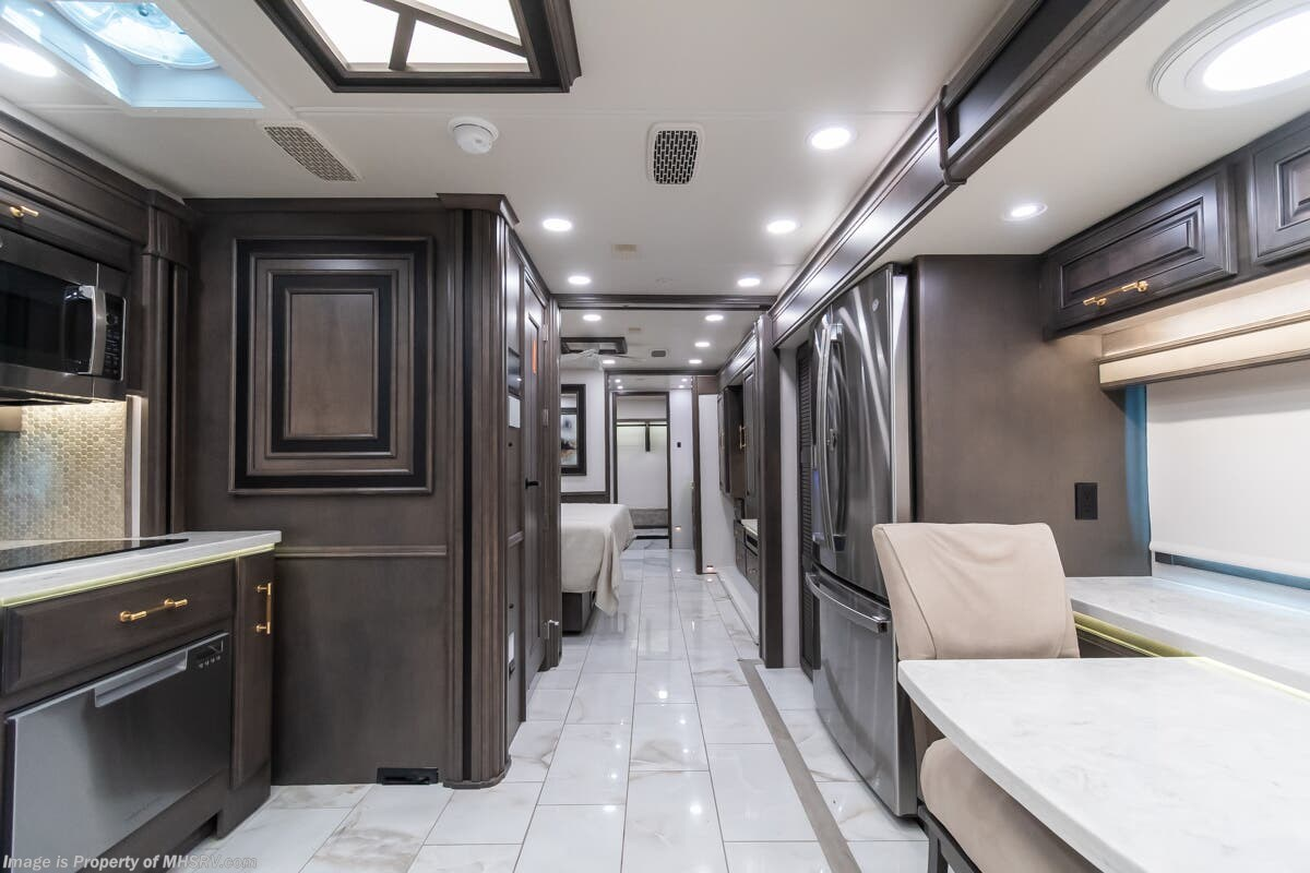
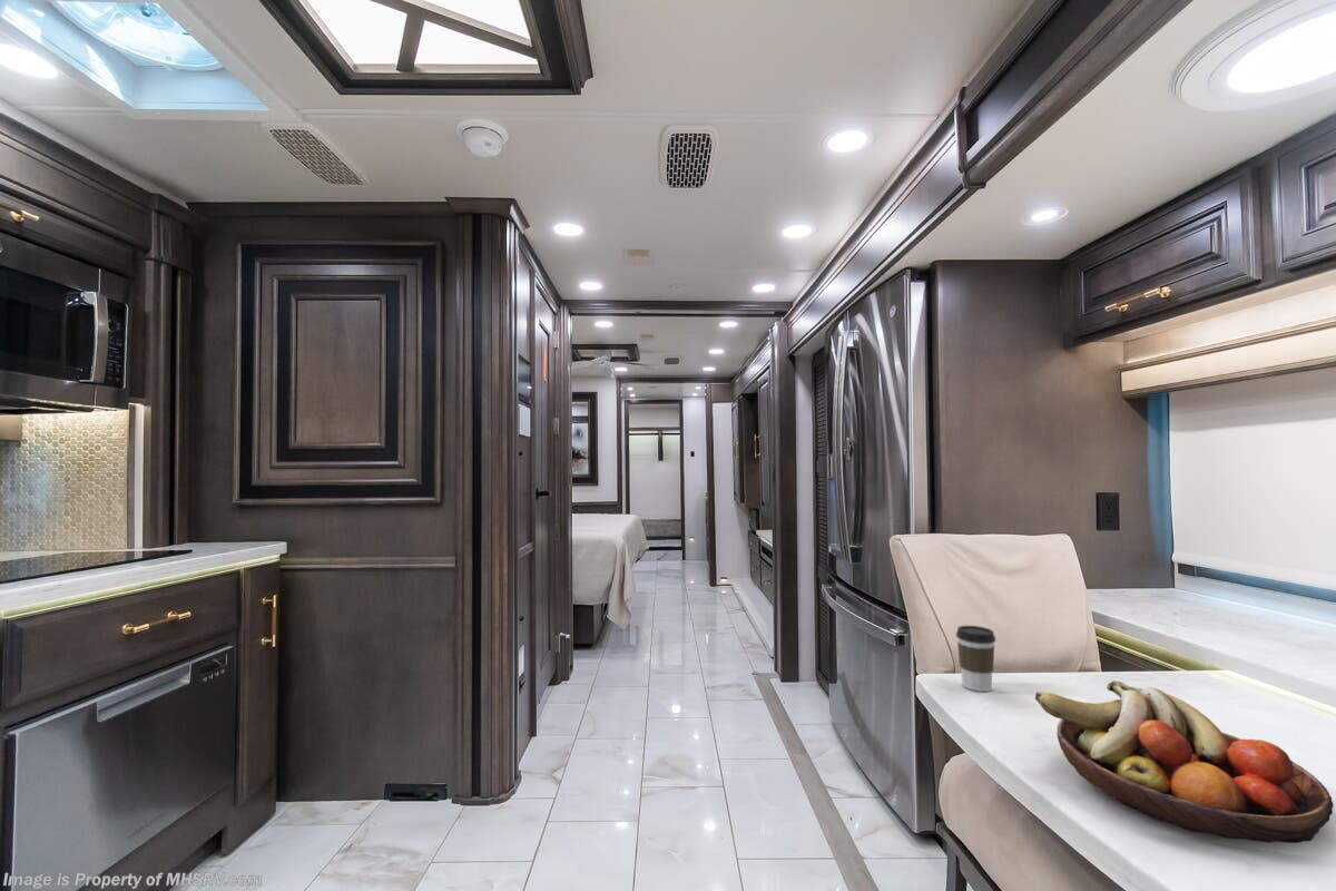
+ fruit bowl [1034,679,1335,844]
+ coffee cup [955,625,996,693]
